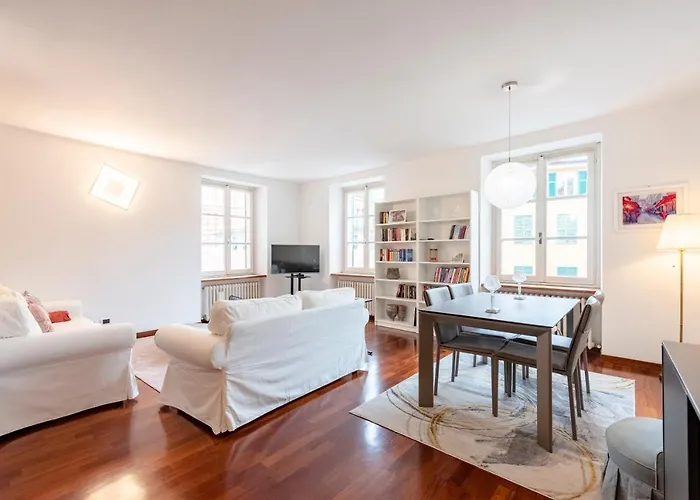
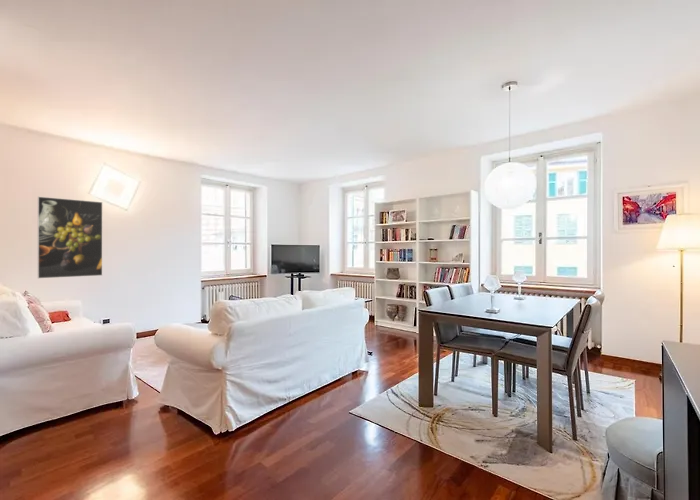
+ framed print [37,196,103,279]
